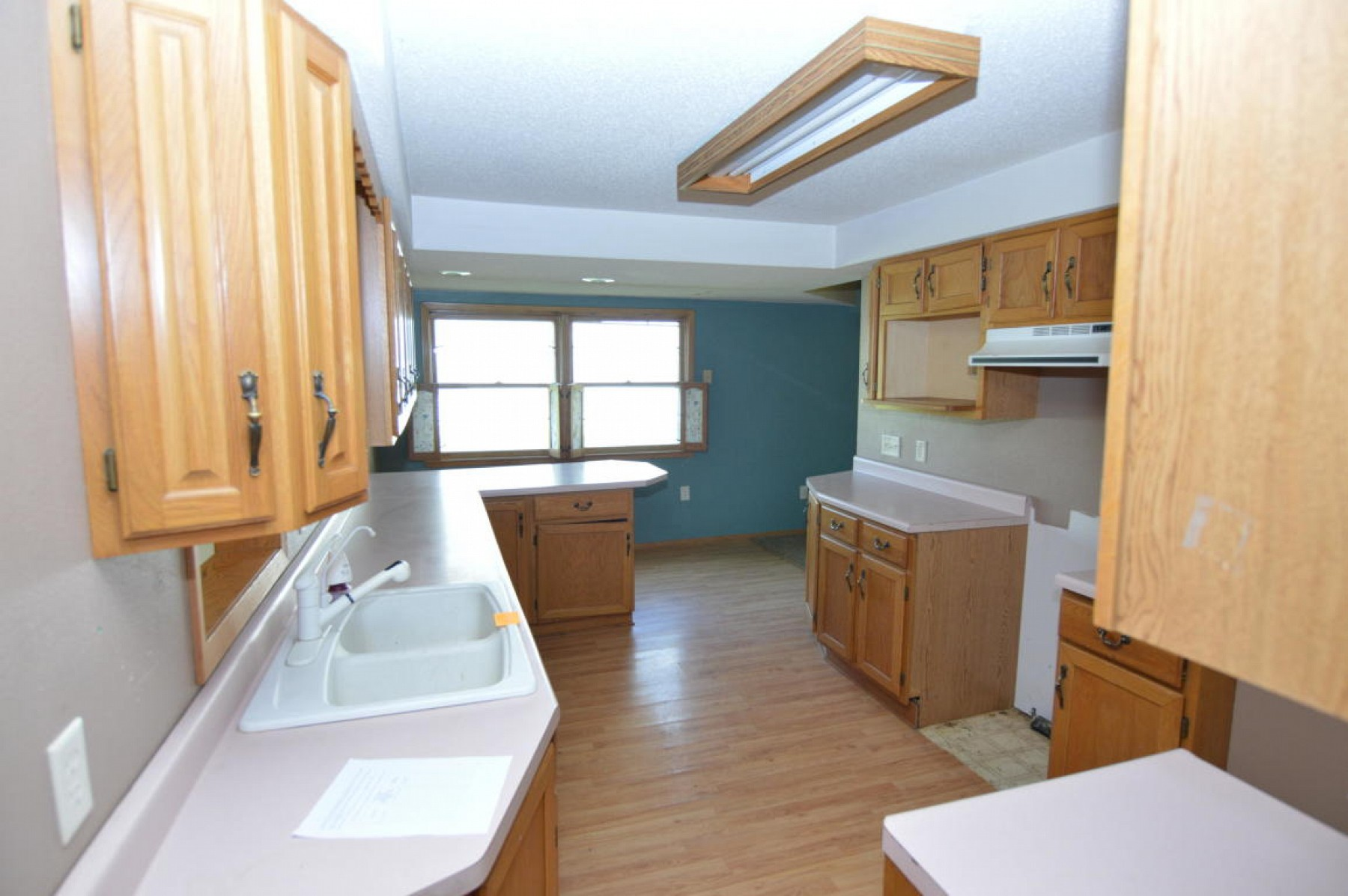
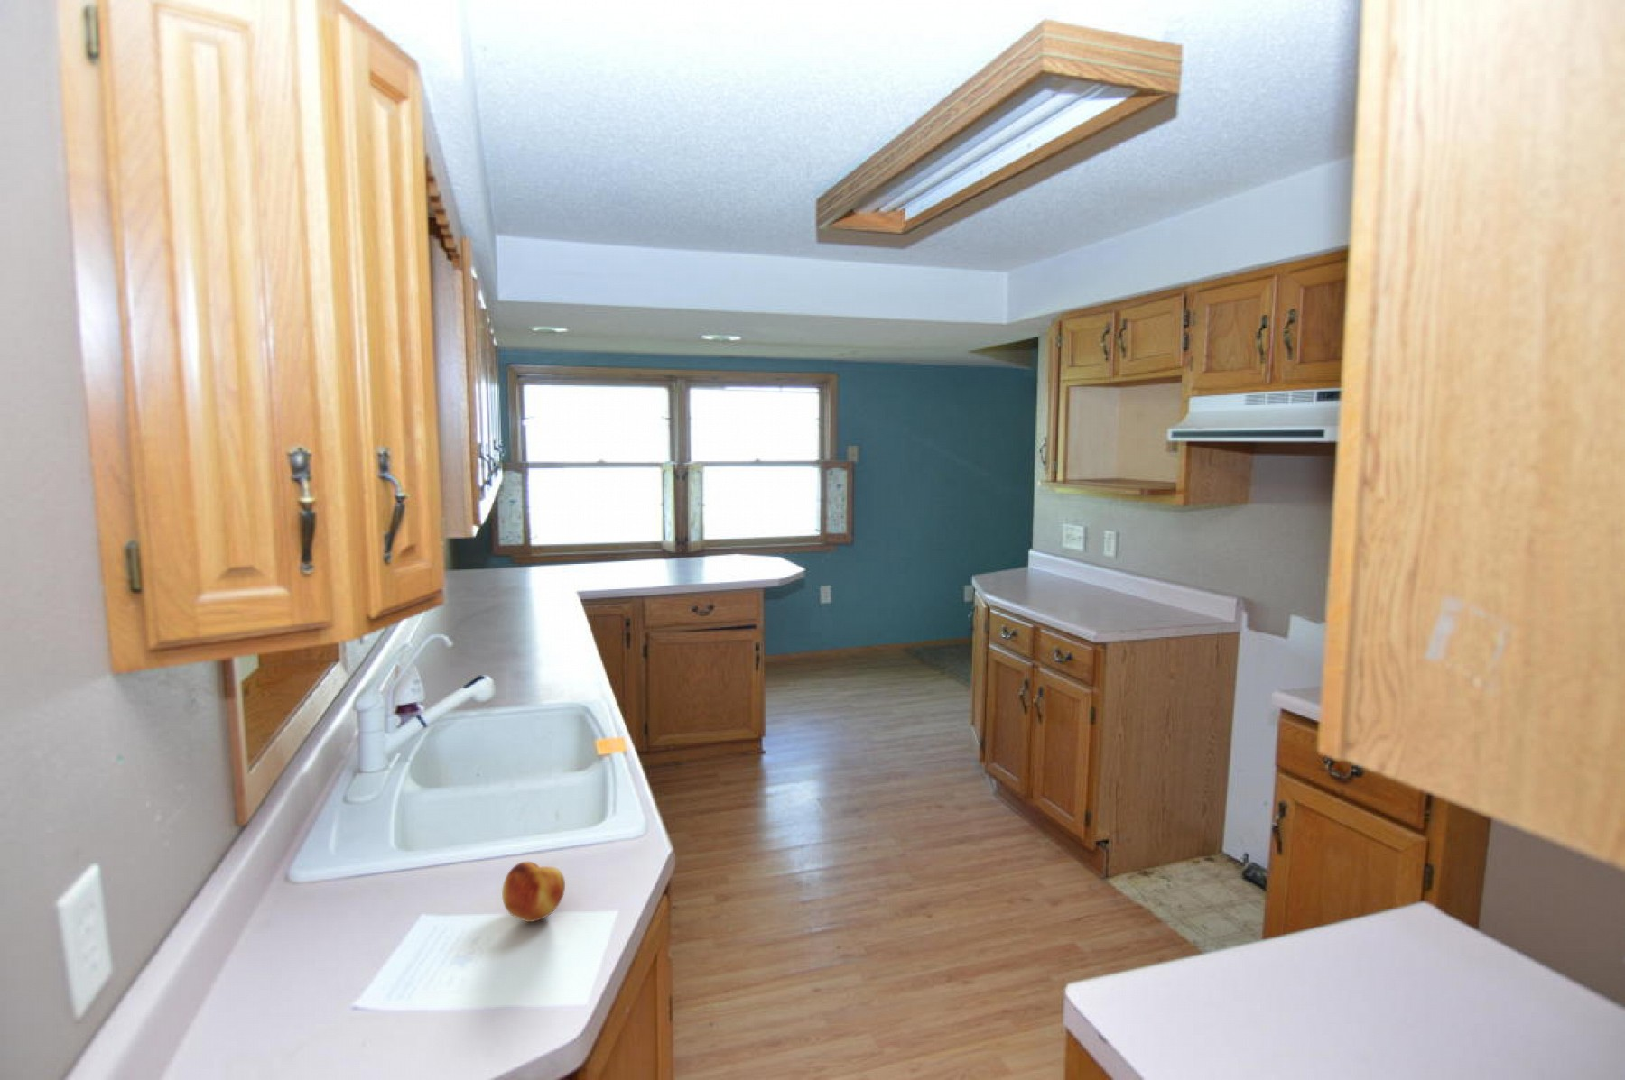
+ fruit [501,861,567,923]
